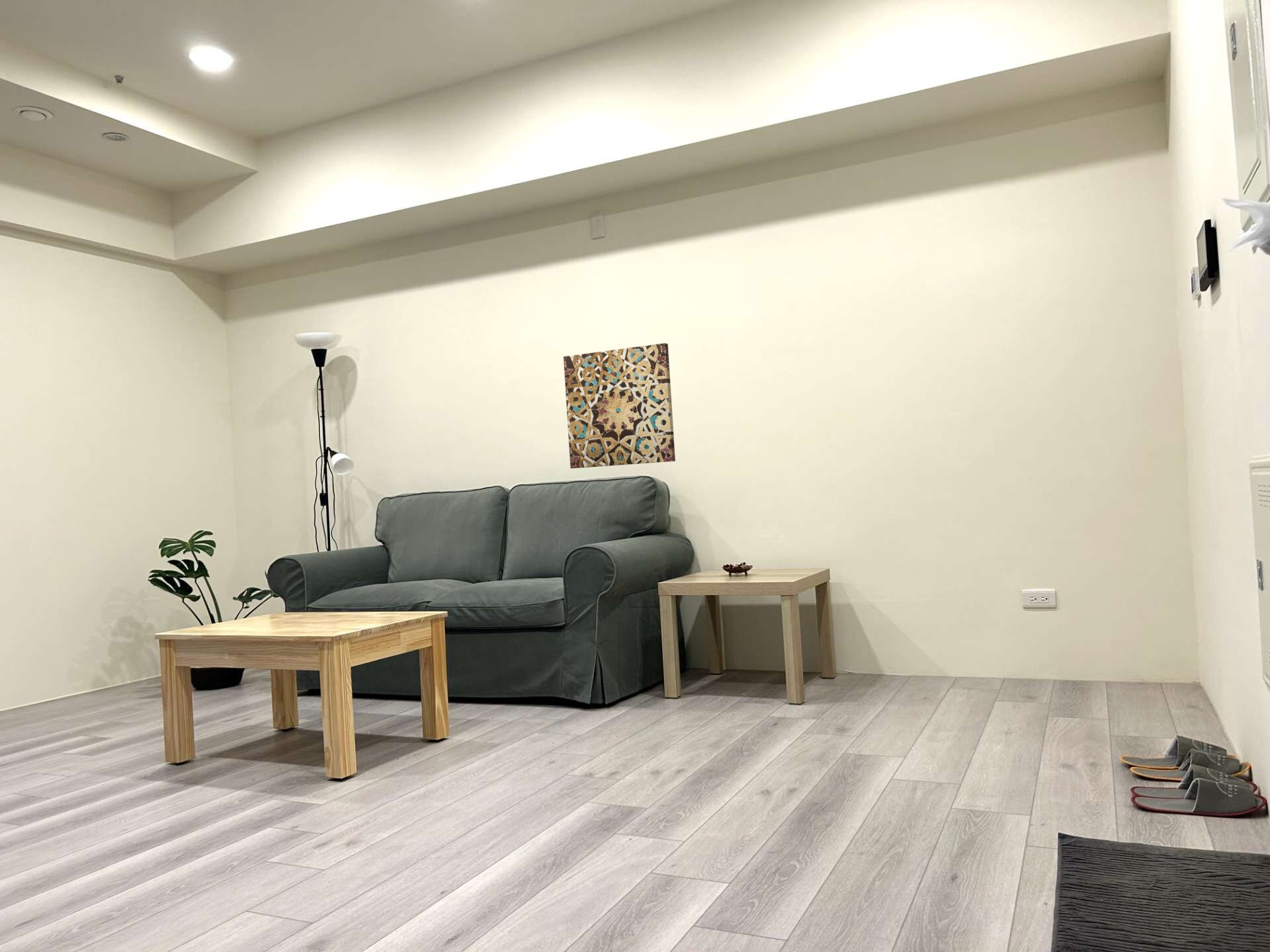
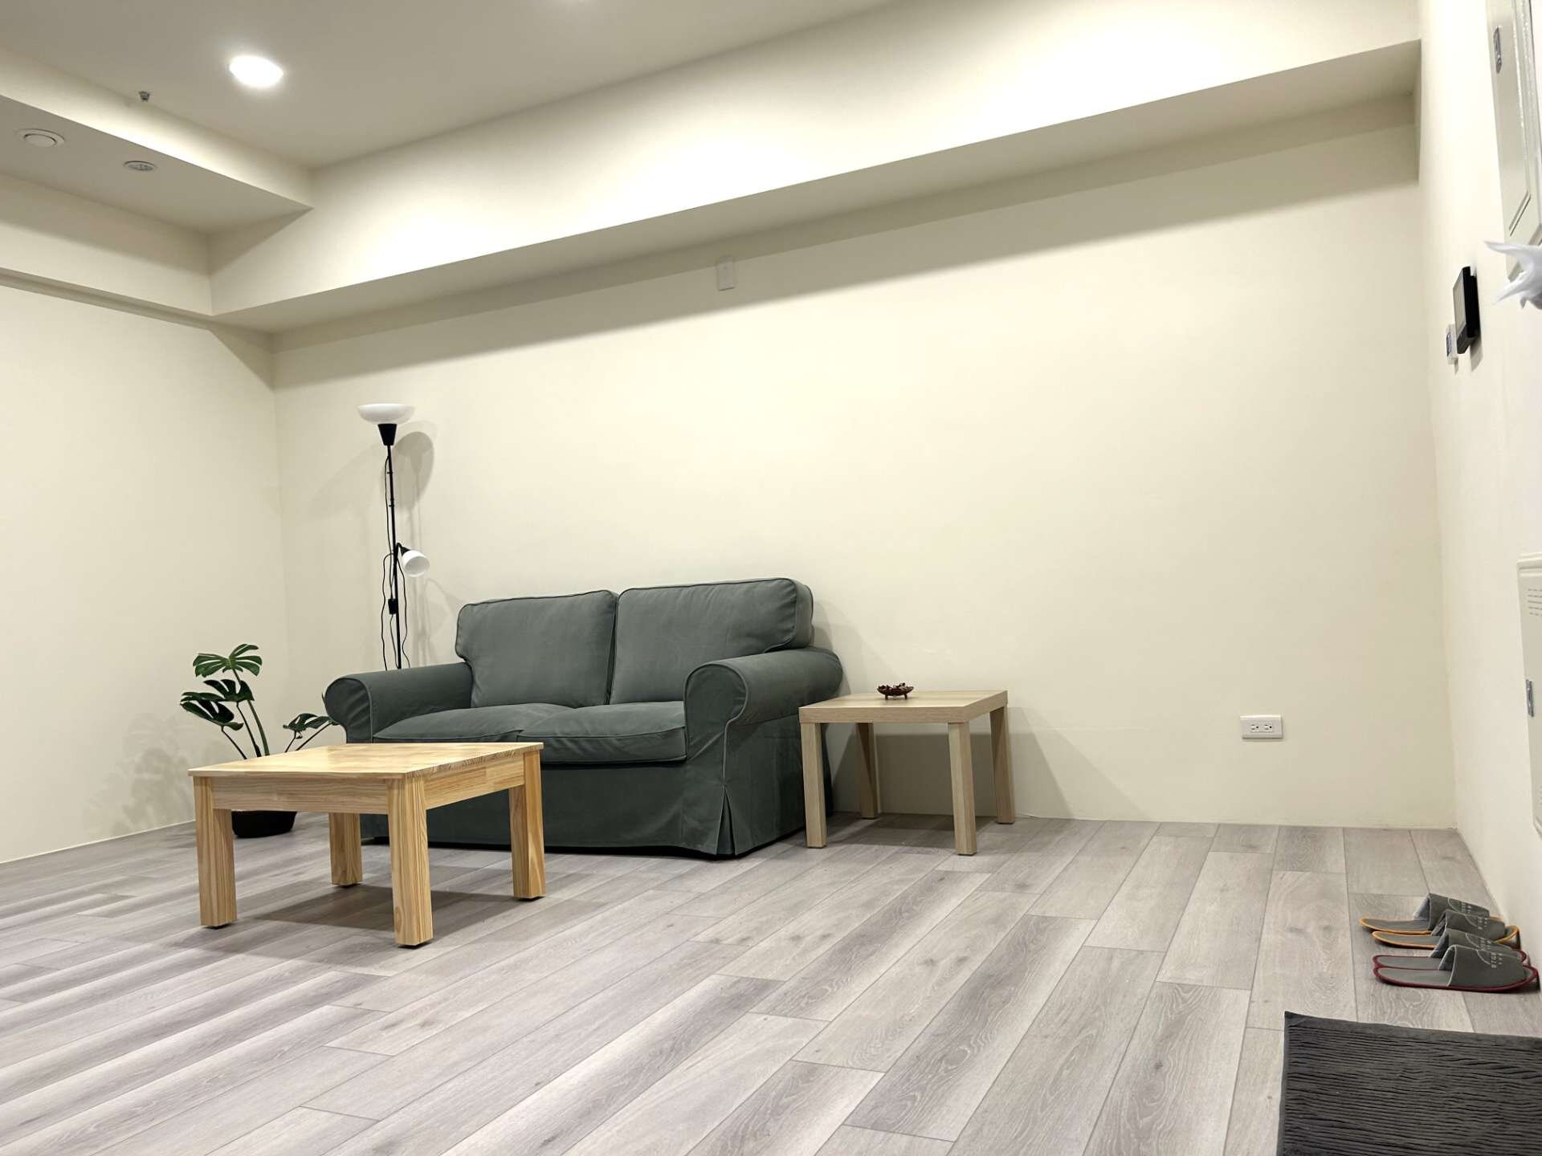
- wall art [563,342,676,469]
